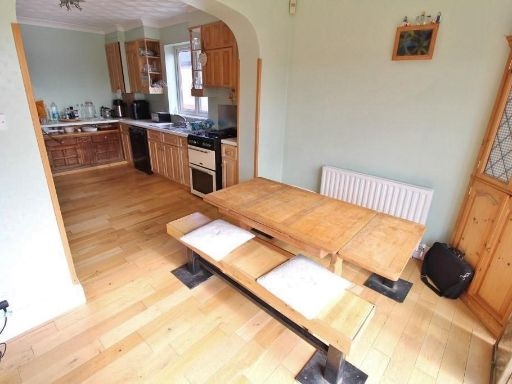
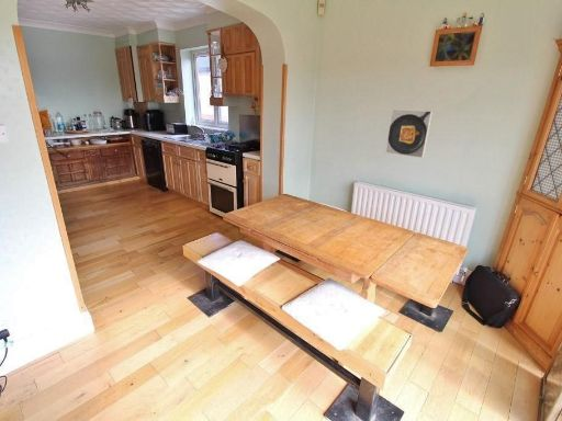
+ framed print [384,109,434,159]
